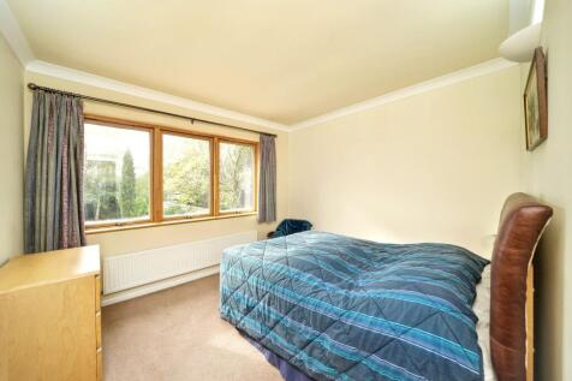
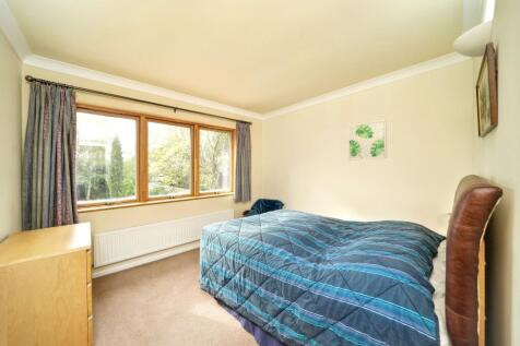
+ wall art [346,118,388,162]
